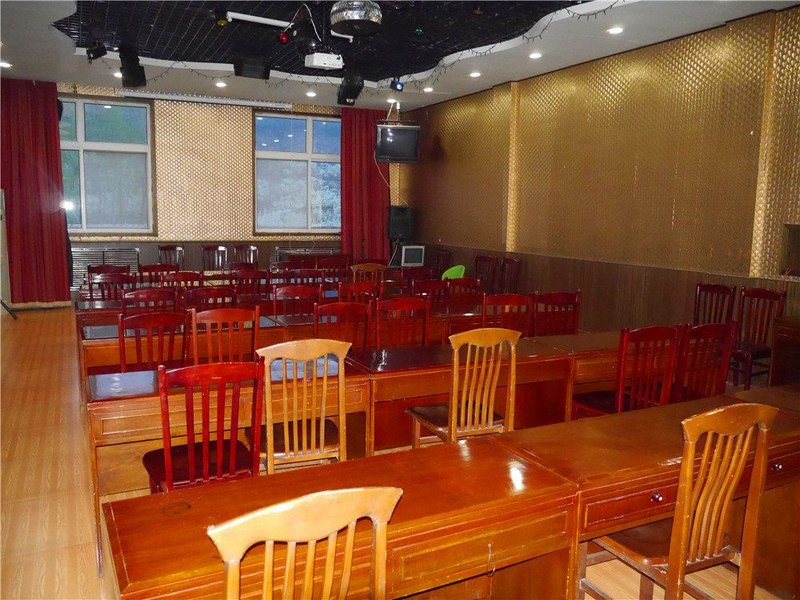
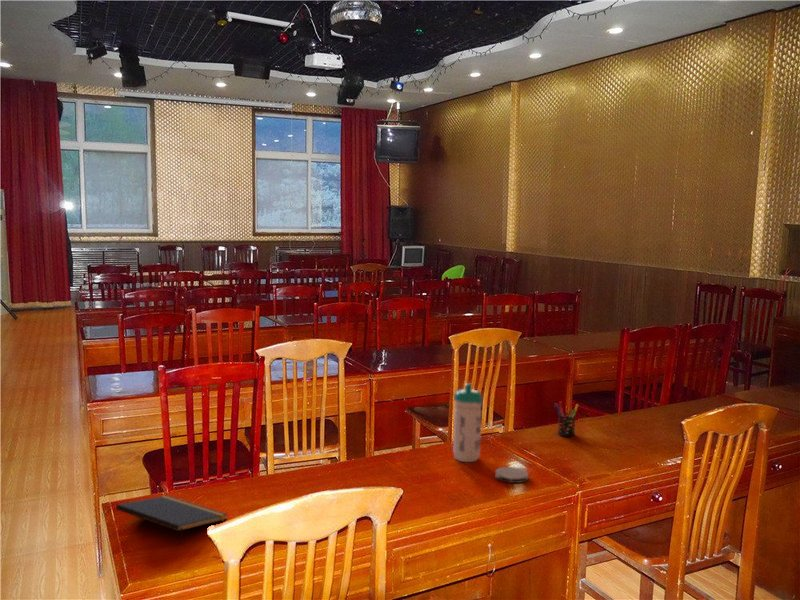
+ pen holder [553,401,579,438]
+ water bottle [452,382,484,463]
+ notepad [115,494,229,545]
+ coaster [494,466,529,484]
